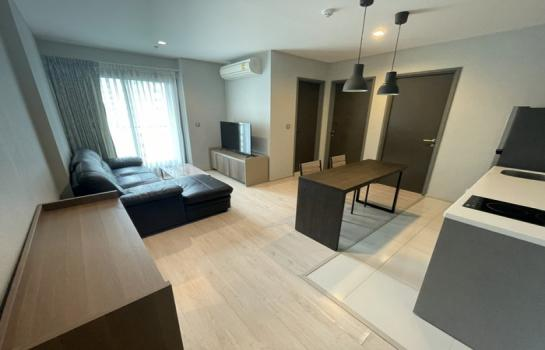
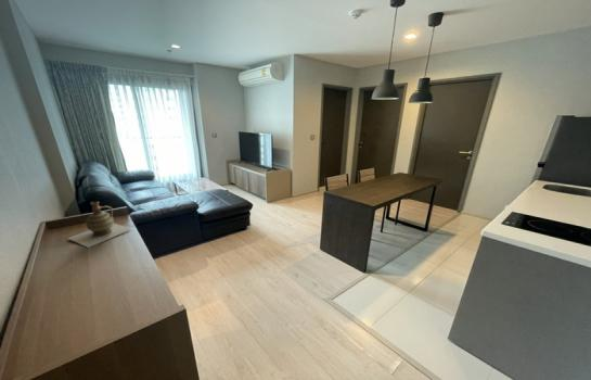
+ ceramic jug [66,201,132,249]
